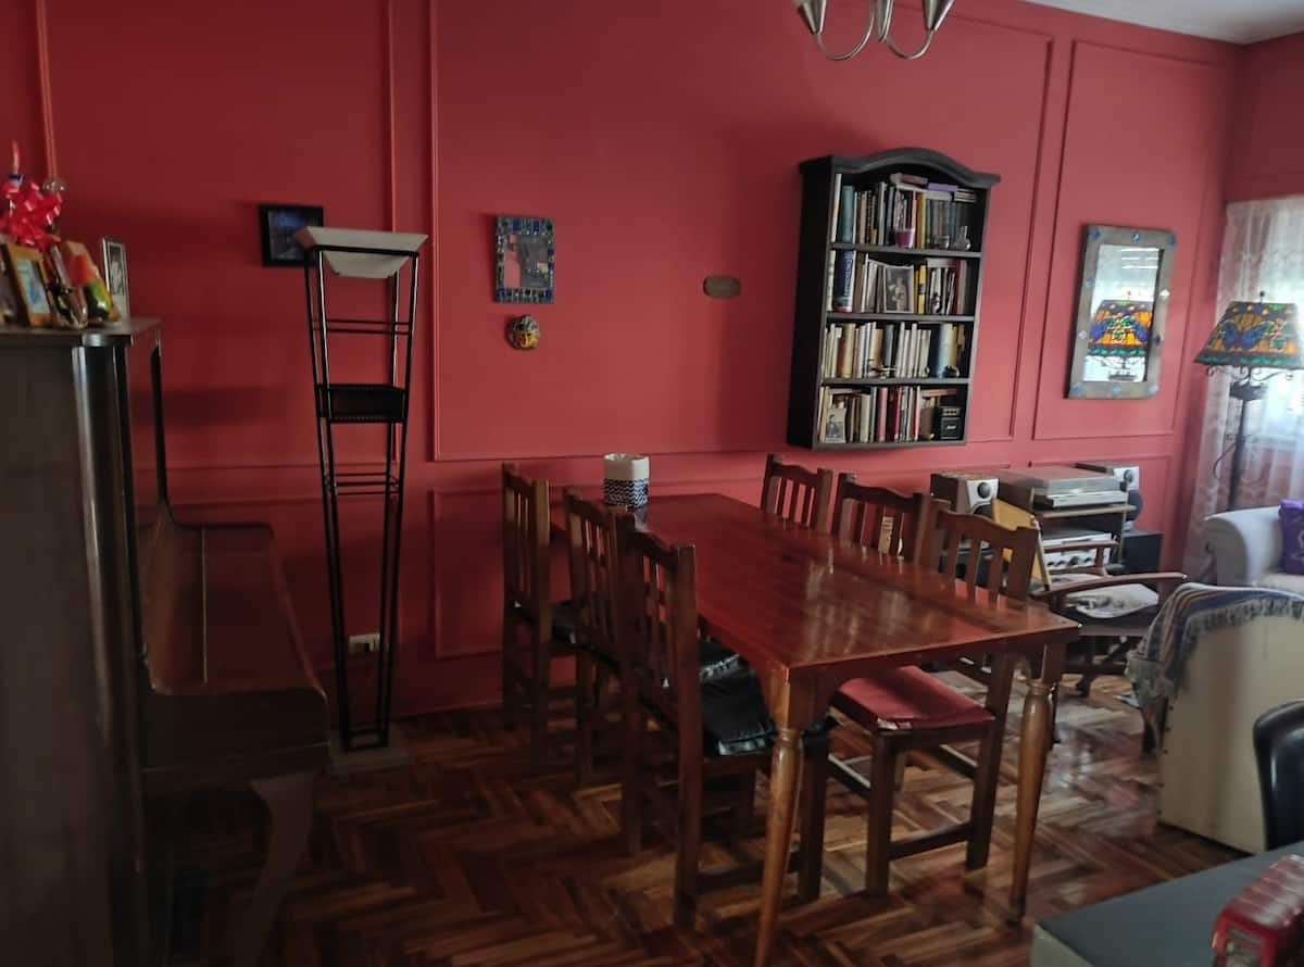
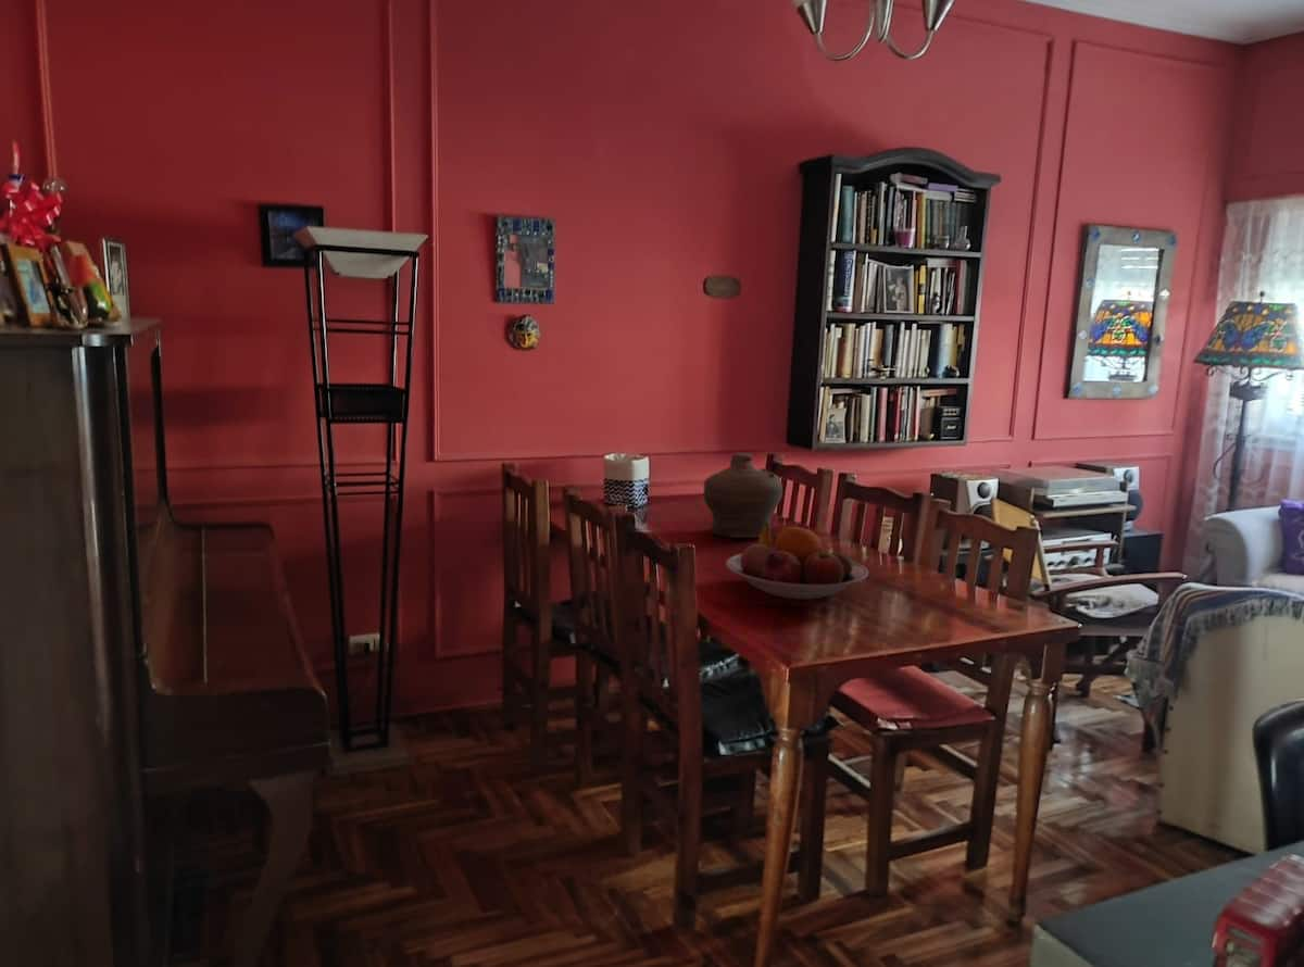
+ jar [702,452,783,539]
+ fruit bowl [725,524,869,601]
